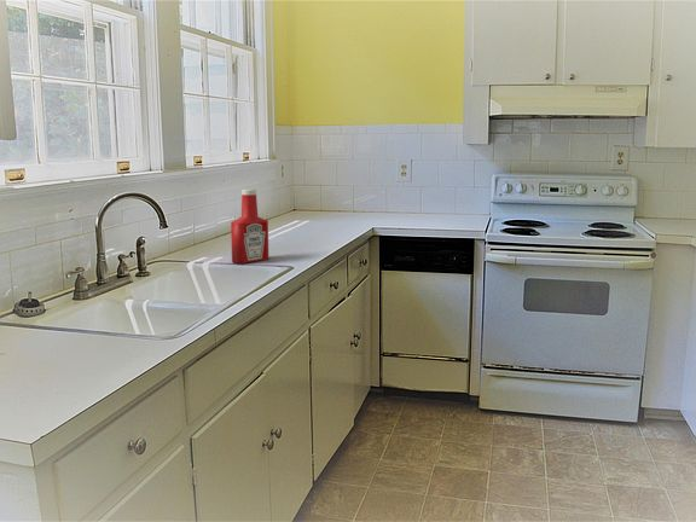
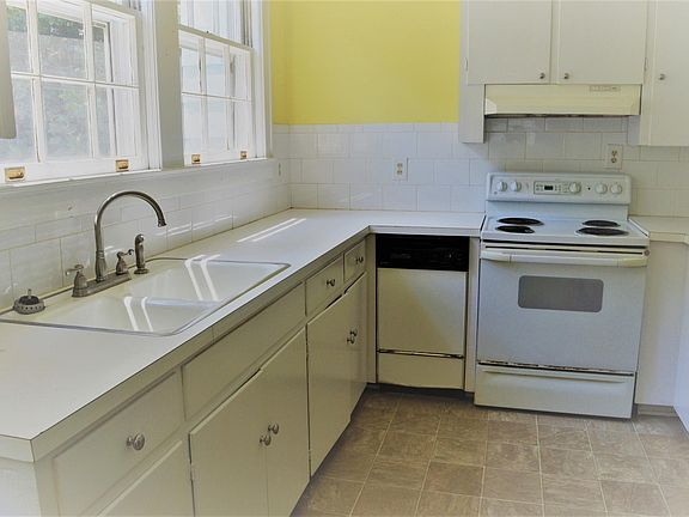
- soap bottle [230,188,269,265]
